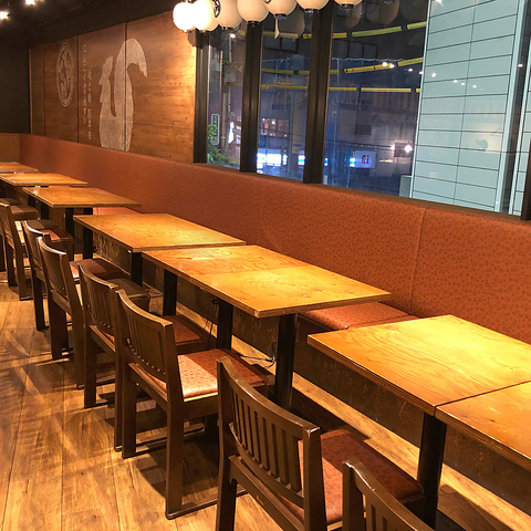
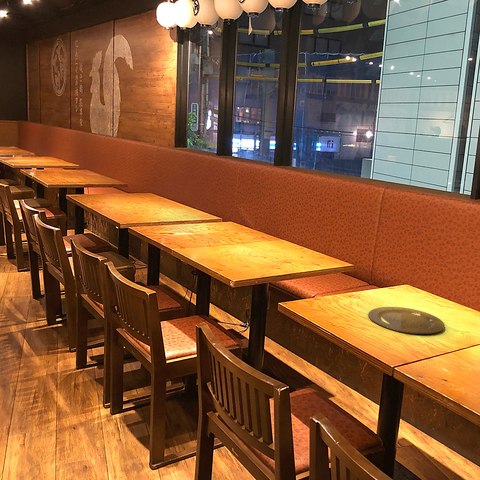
+ plate [367,306,446,335]
